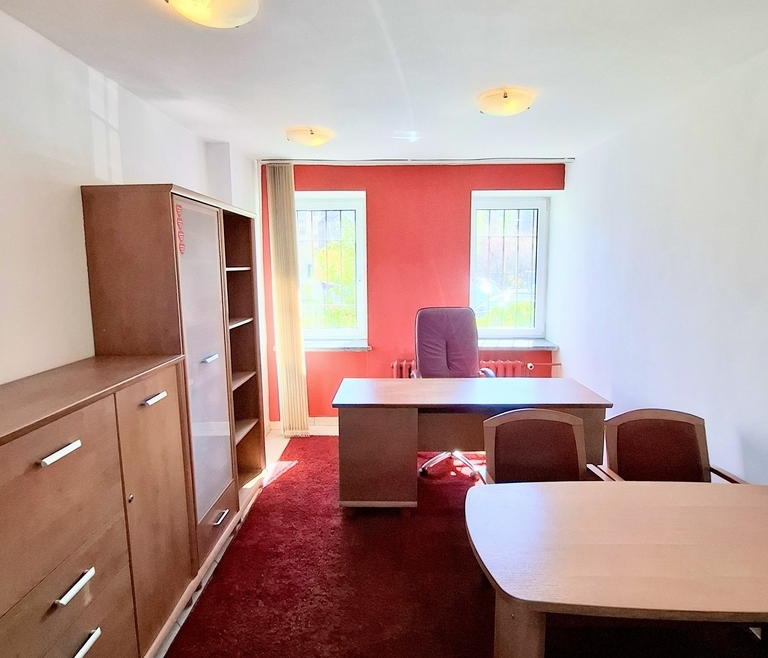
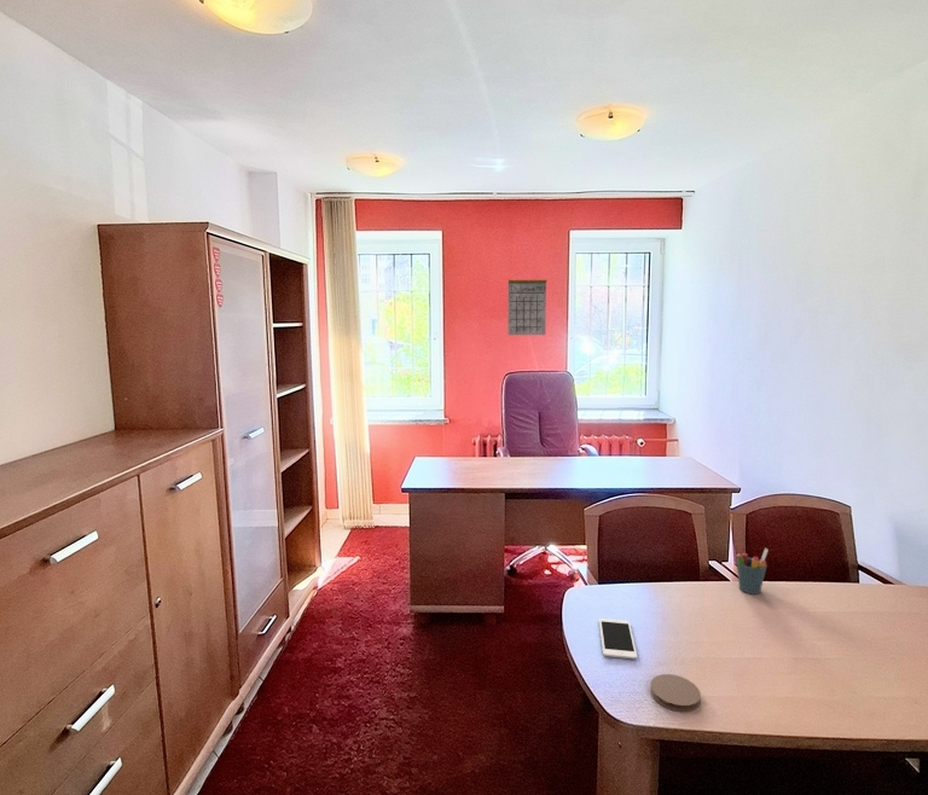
+ pen holder [735,547,770,596]
+ cell phone [598,617,638,661]
+ calendar [506,266,547,336]
+ coaster [649,673,702,713]
